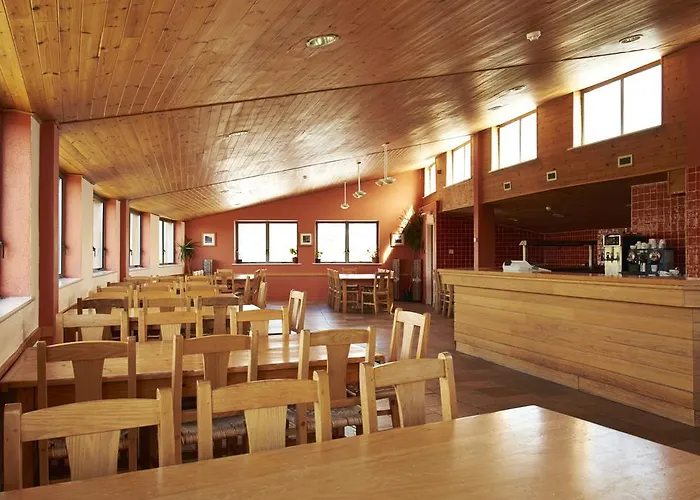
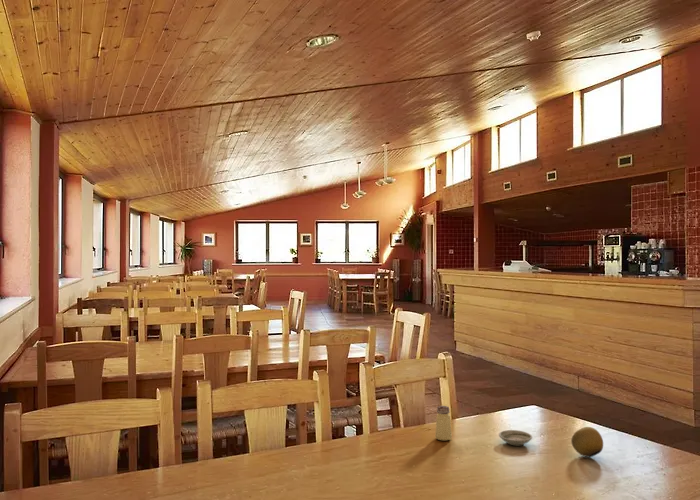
+ saltshaker [434,405,453,442]
+ saucer [498,429,533,447]
+ fruit [570,426,604,458]
